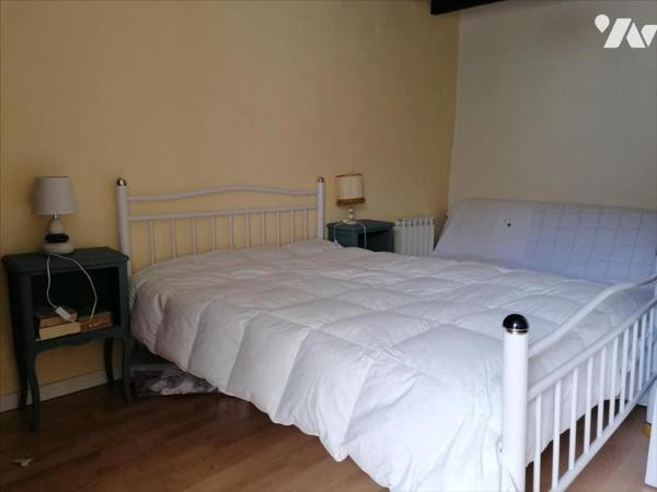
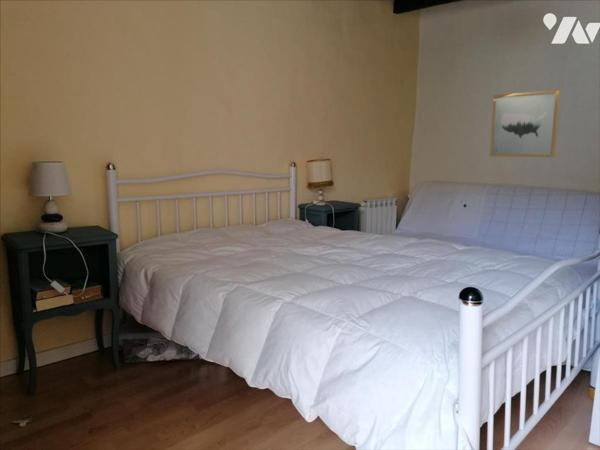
+ wall art [489,89,561,158]
